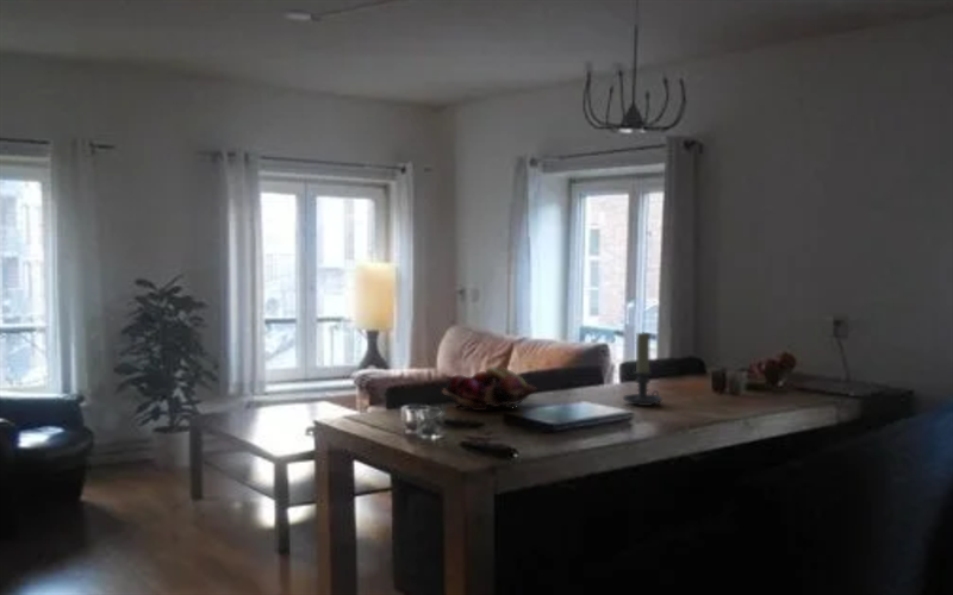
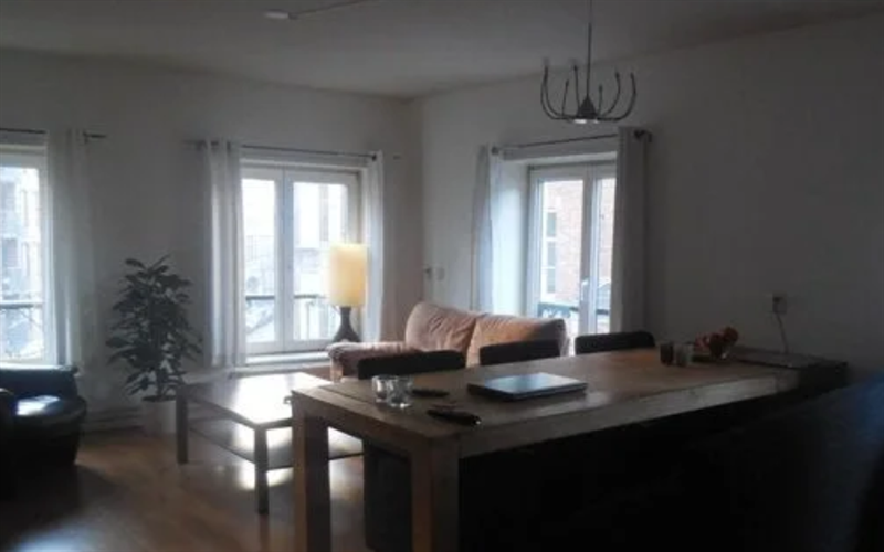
- fruit basket [441,365,537,412]
- candle holder [622,332,664,407]
